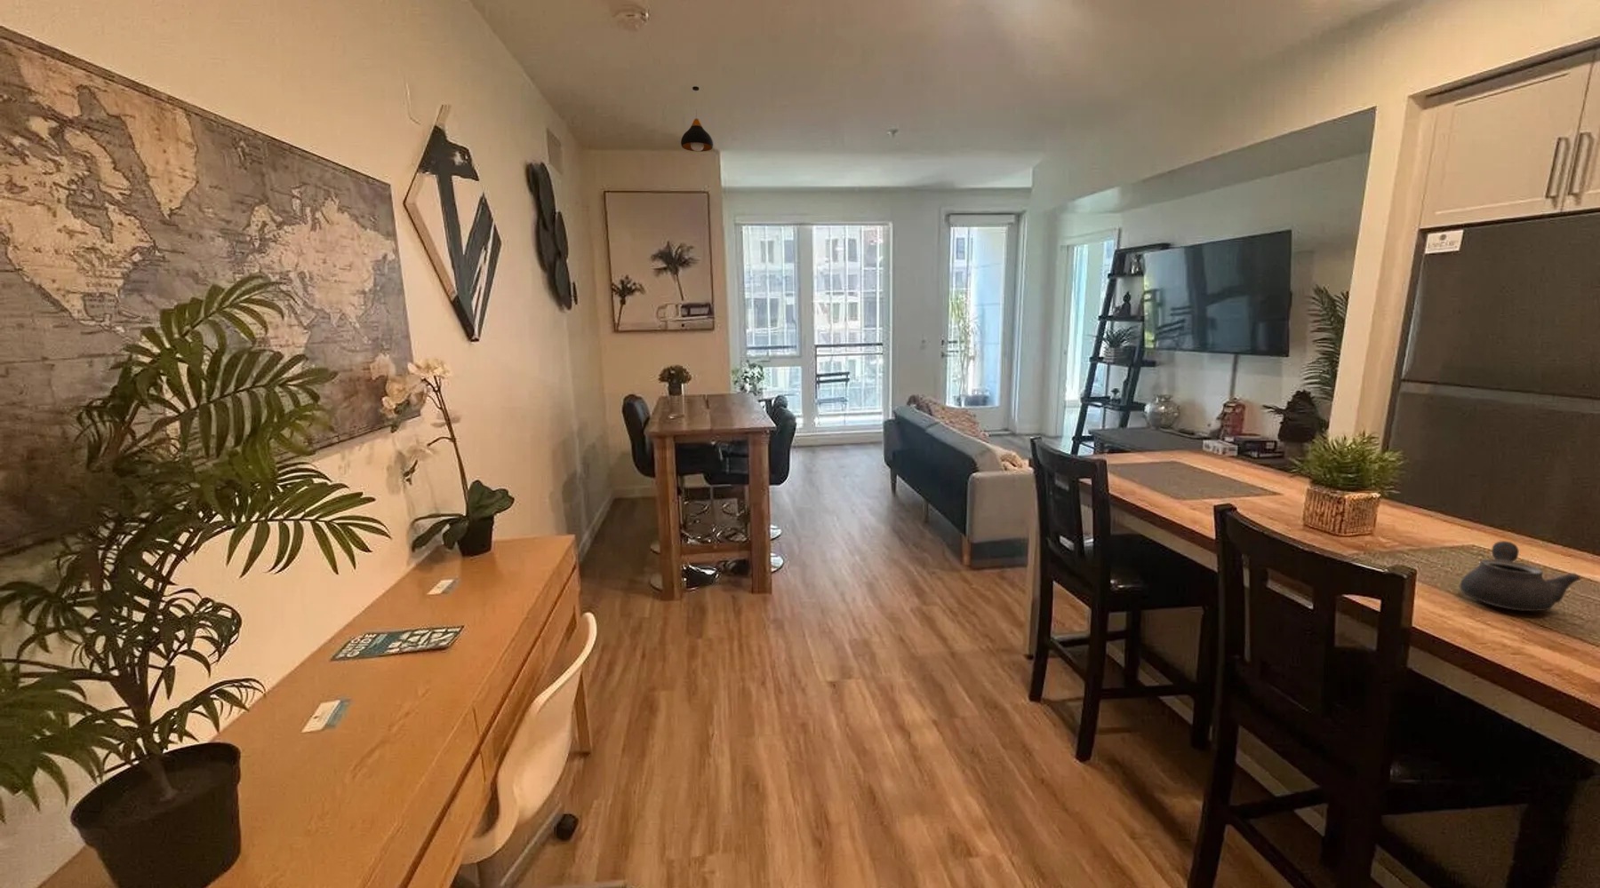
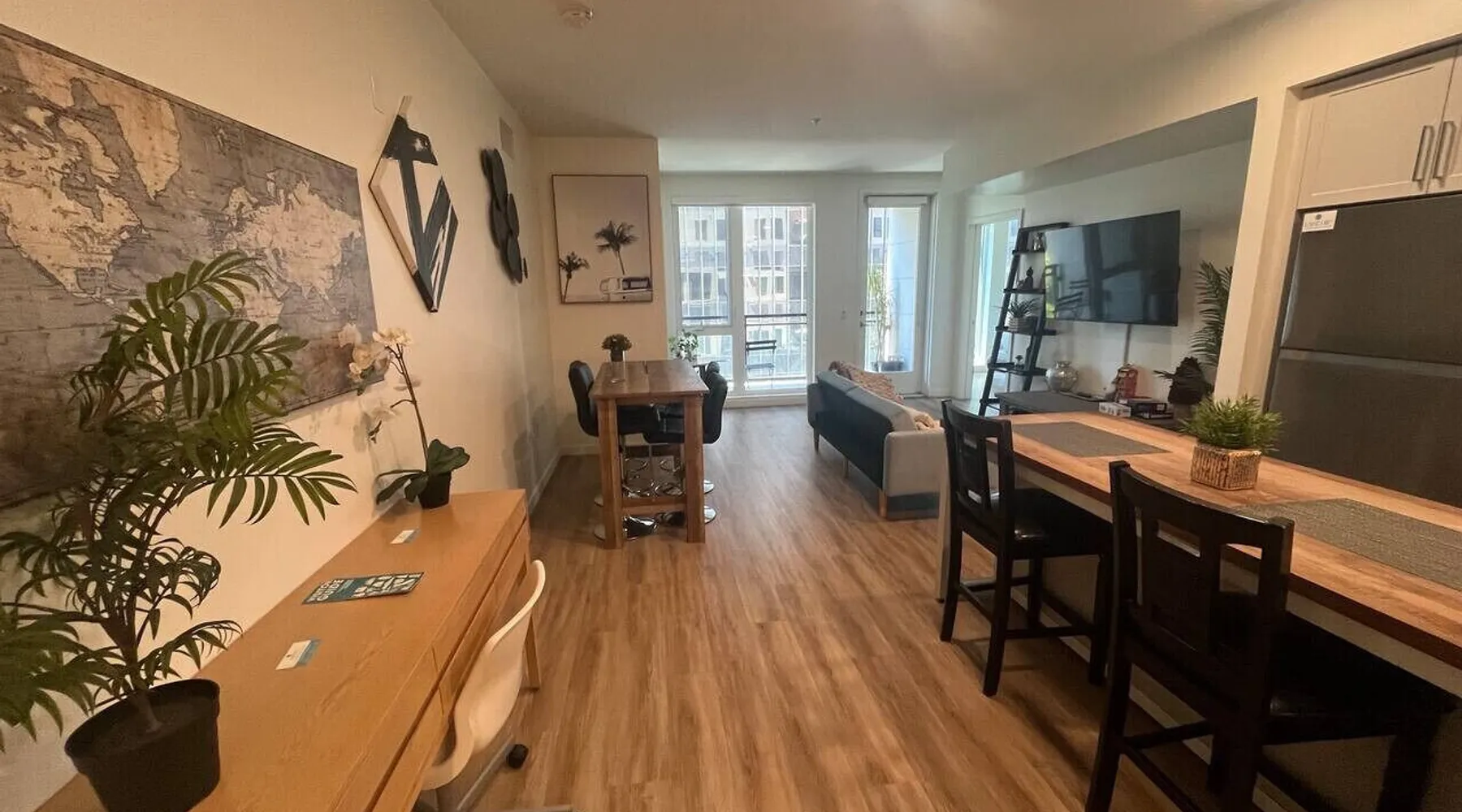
- pendant light [680,85,715,153]
- teapot [1460,540,1582,611]
